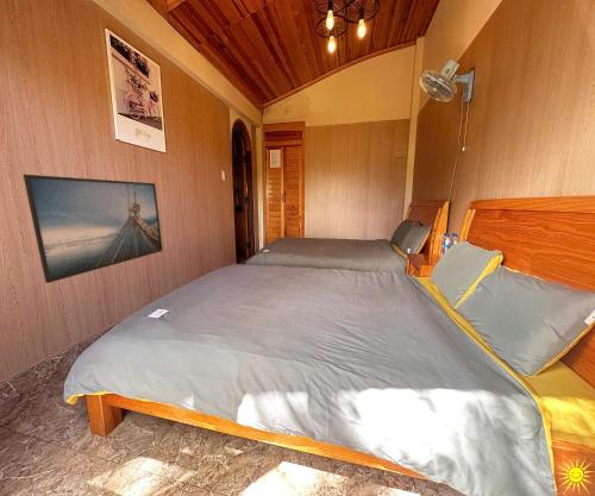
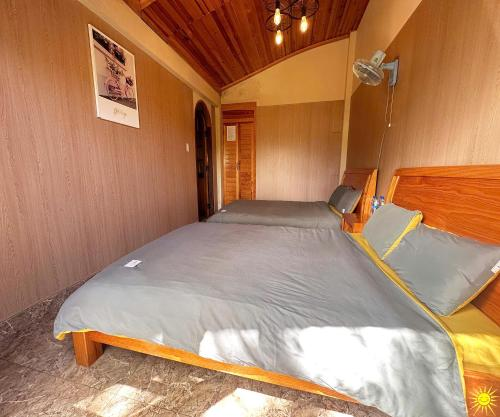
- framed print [23,174,163,284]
